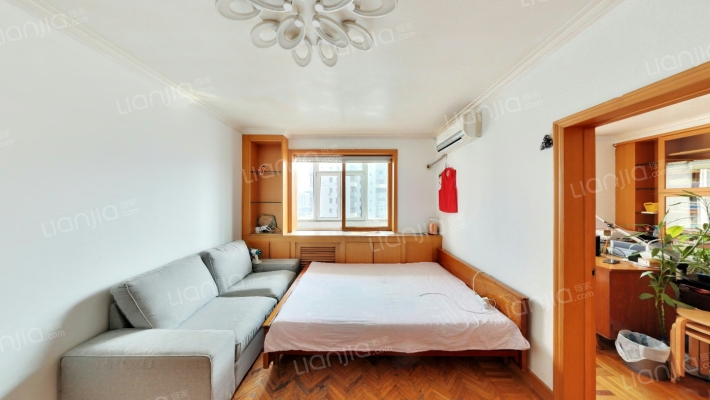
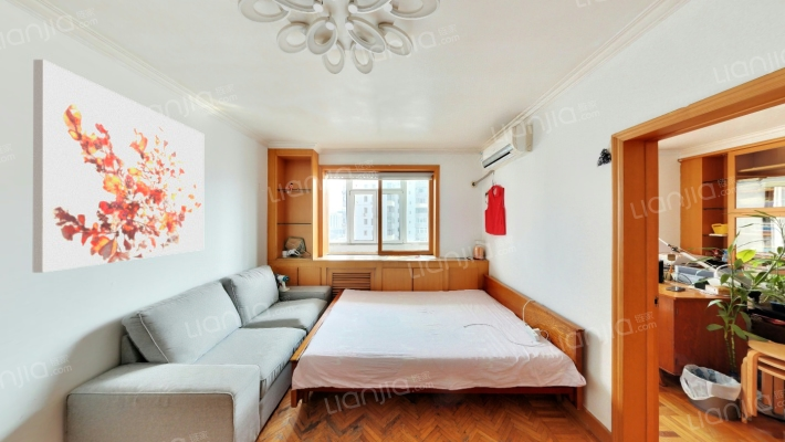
+ wall art [32,59,205,274]
